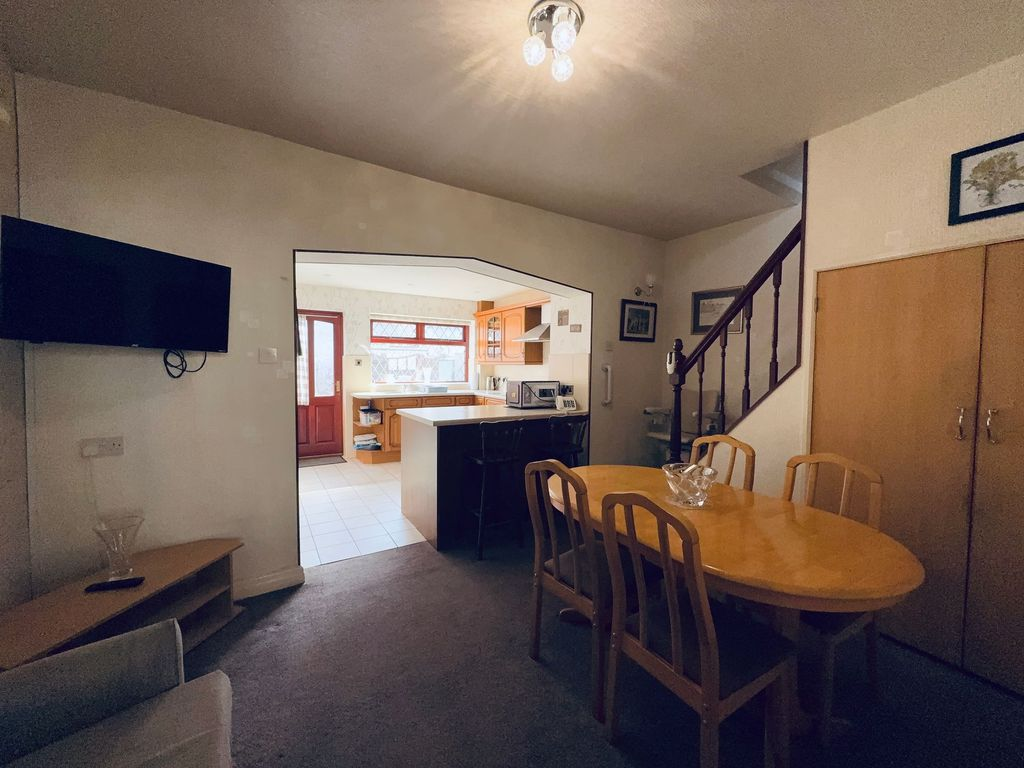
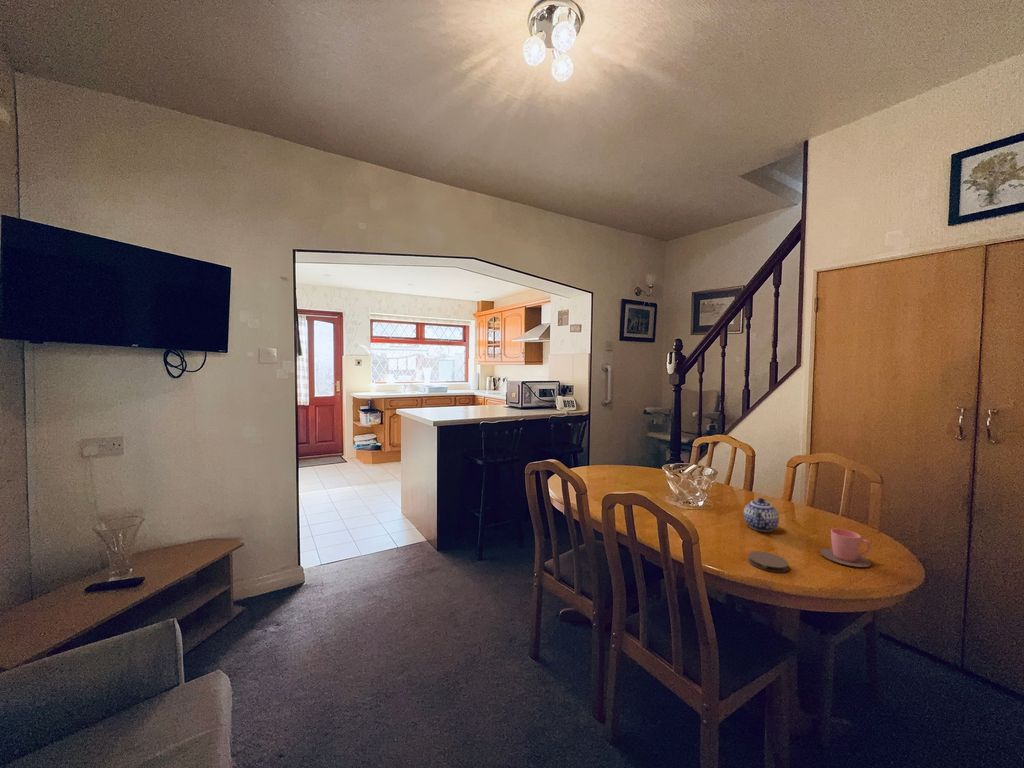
+ coaster [747,550,789,573]
+ cup [819,528,872,568]
+ teapot [743,497,780,533]
